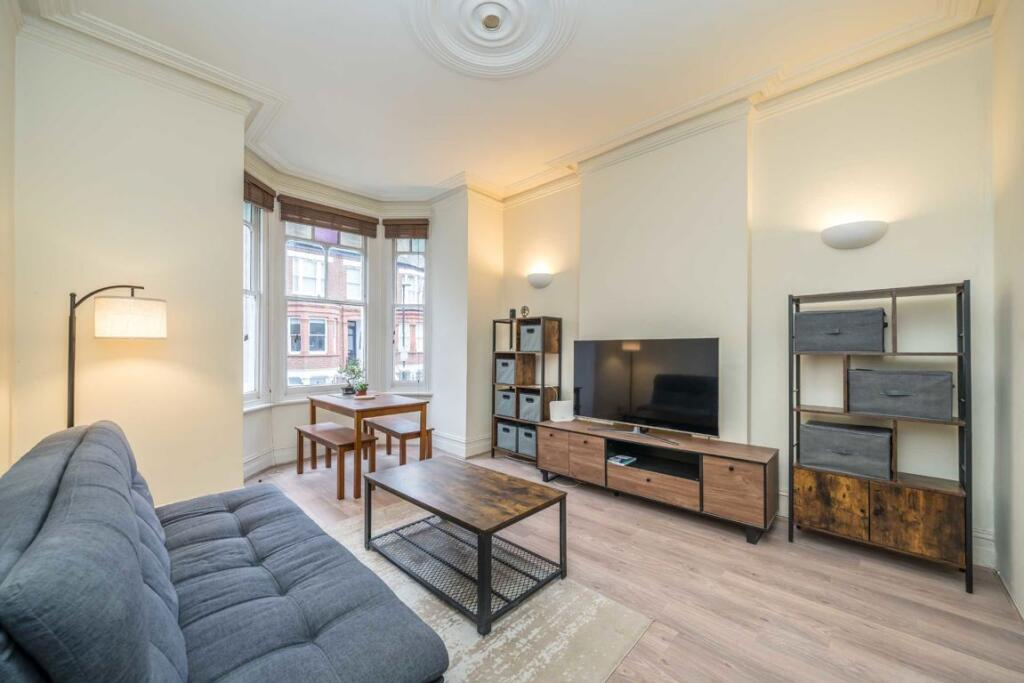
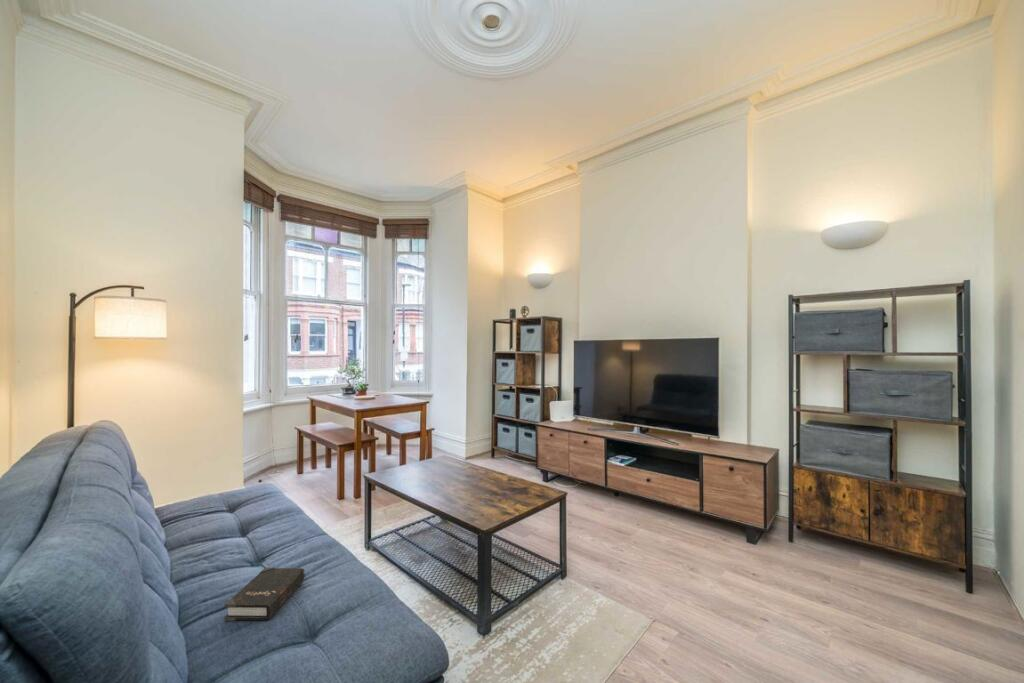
+ hardback book [223,567,306,622]
